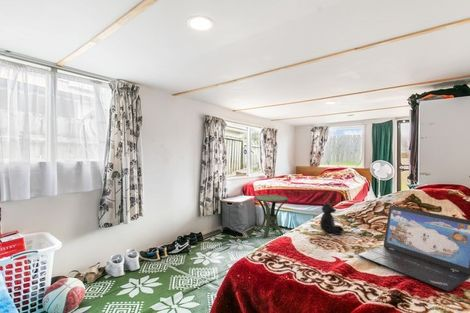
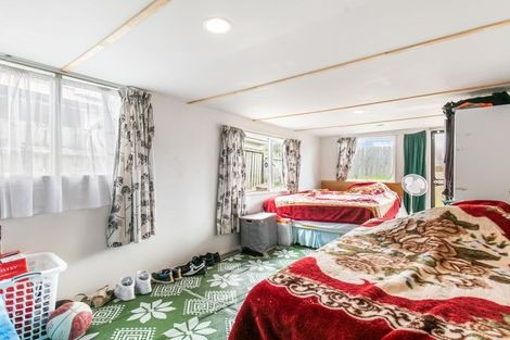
- laptop [356,205,470,293]
- side table [253,194,289,239]
- teddy bear [319,199,345,236]
